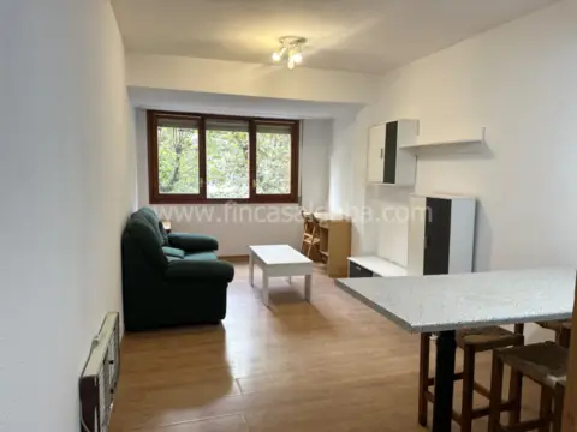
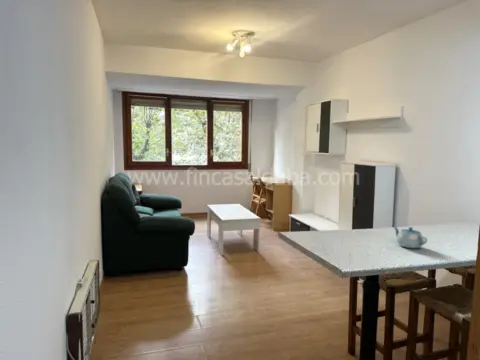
+ chinaware [393,226,428,250]
